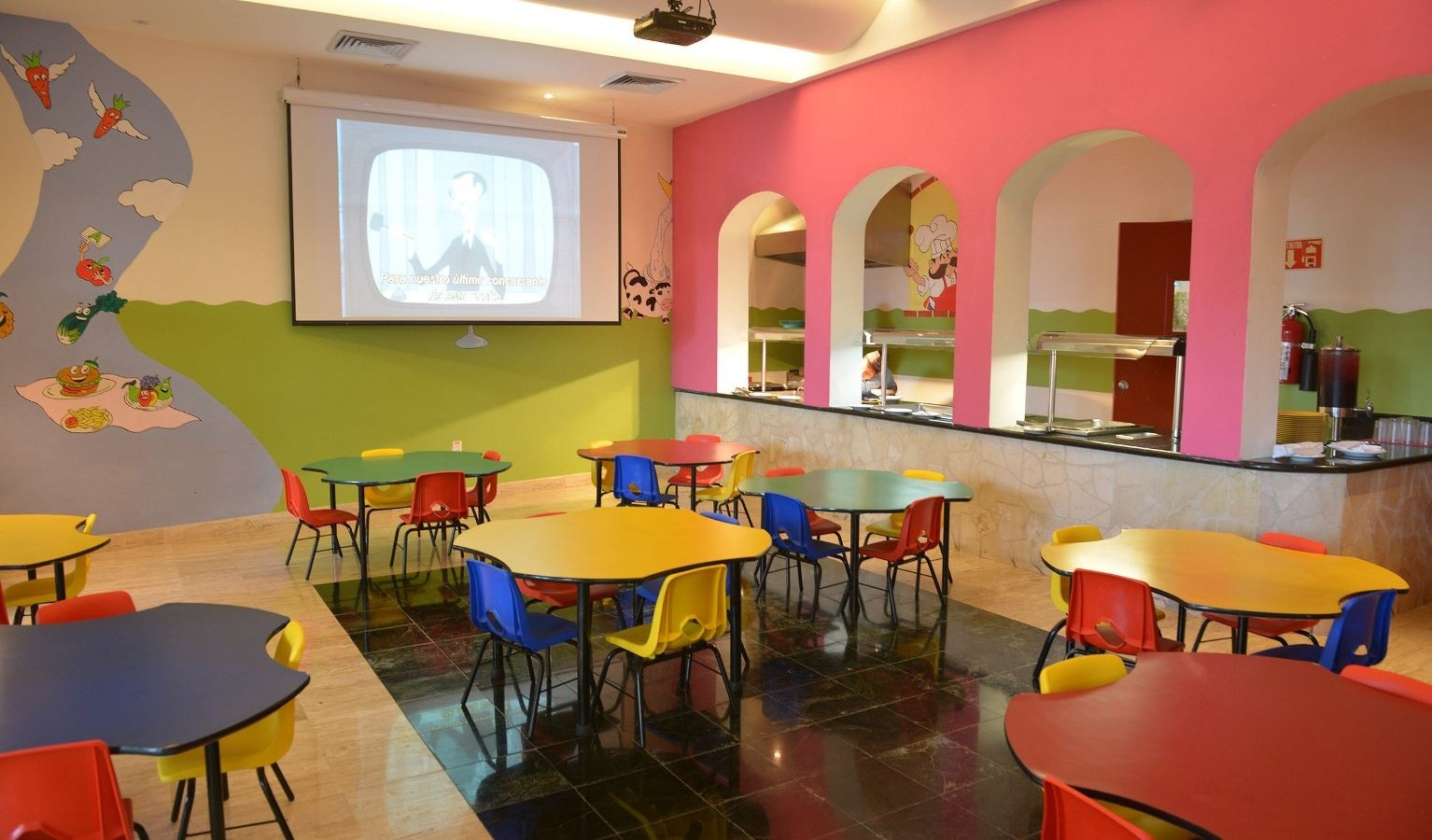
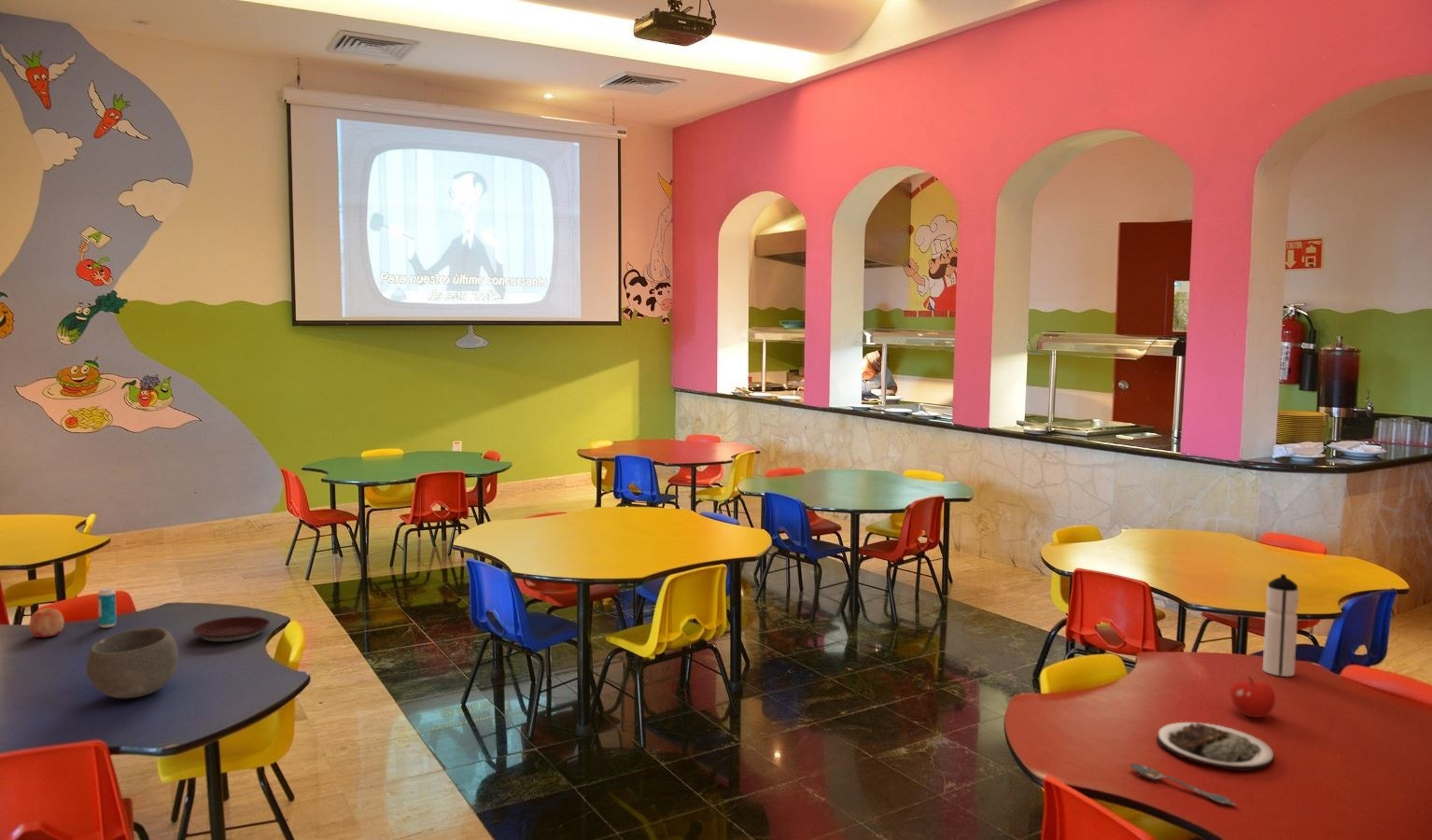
+ apple [28,608,65,638]
+ spoon [1129,763,1237,806]
+ plate [1156,721,1274,771]
+ water bottle [1262,573,1299,678]
+ plate [191,615,271,643]
+ beverage can [97,587,118,628]
+ fruit [1229,676,1276,719]
+ bowl [85,626,179,699]
